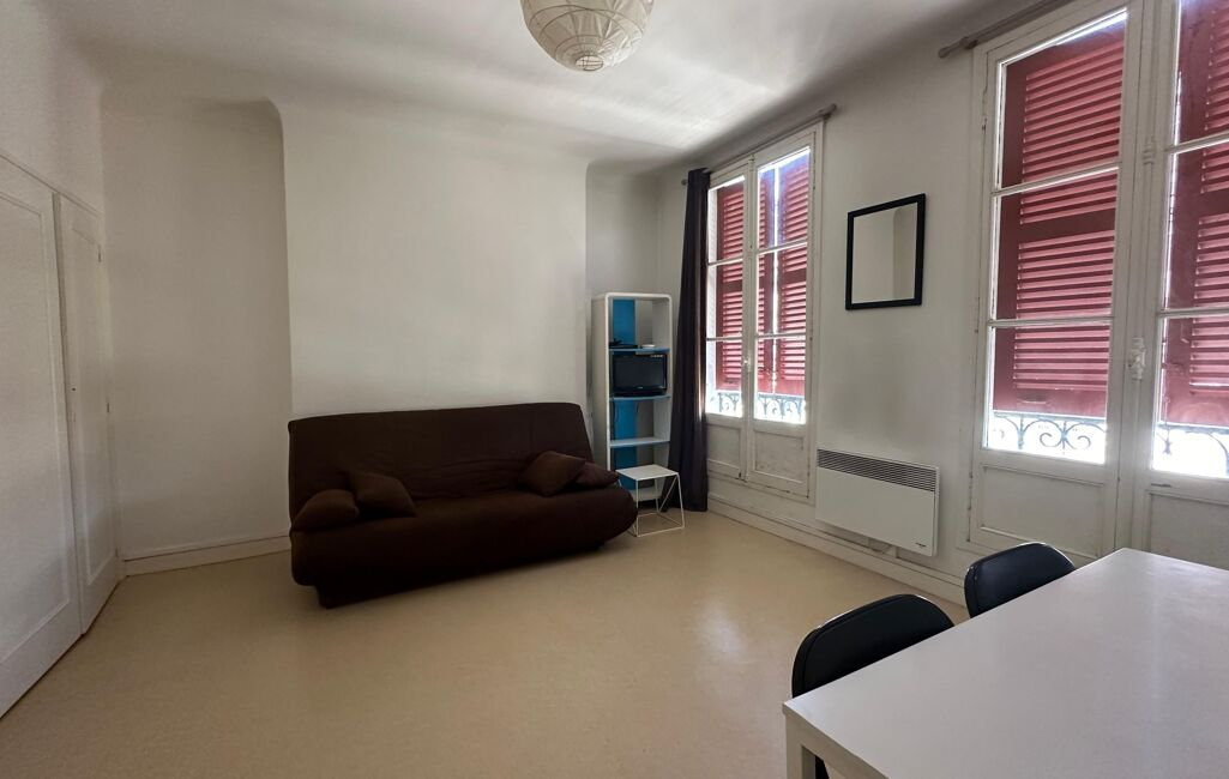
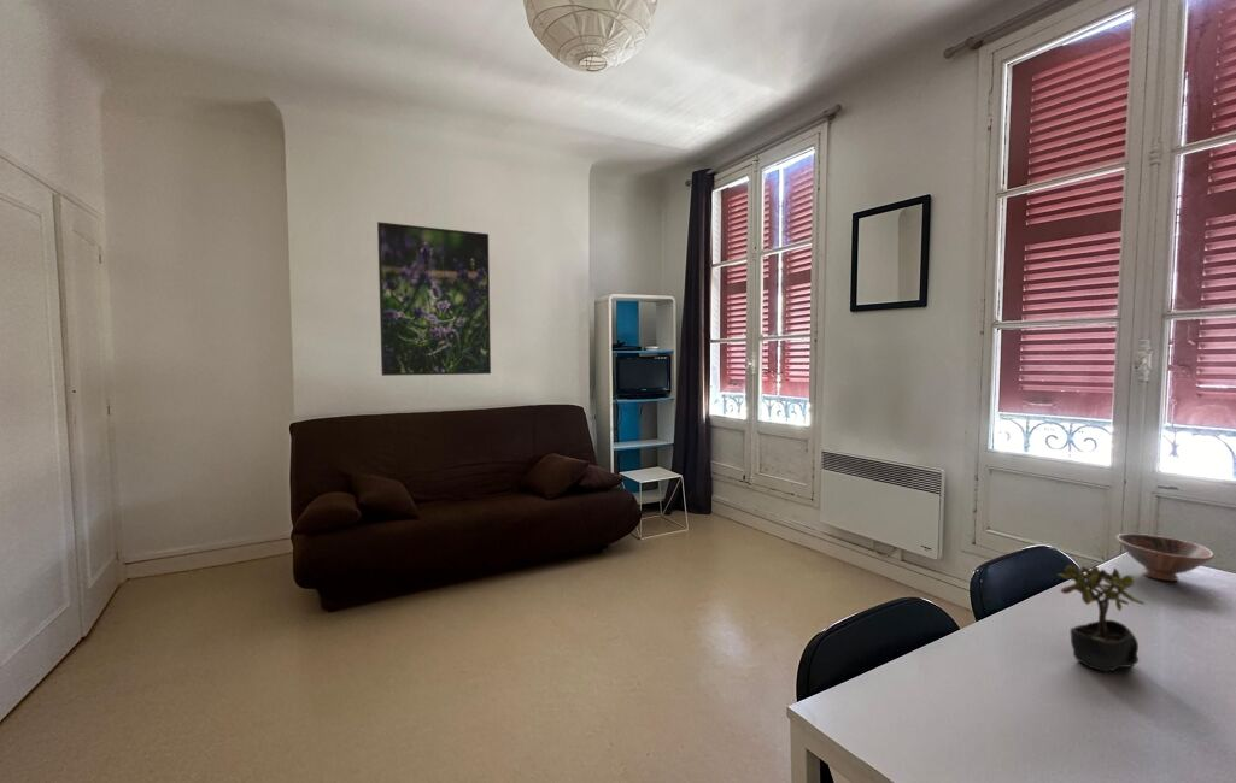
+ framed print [376,220,492,377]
+ bowl [1114,532,1216,582]
+ succulent plant [1056,564,1147,673]
